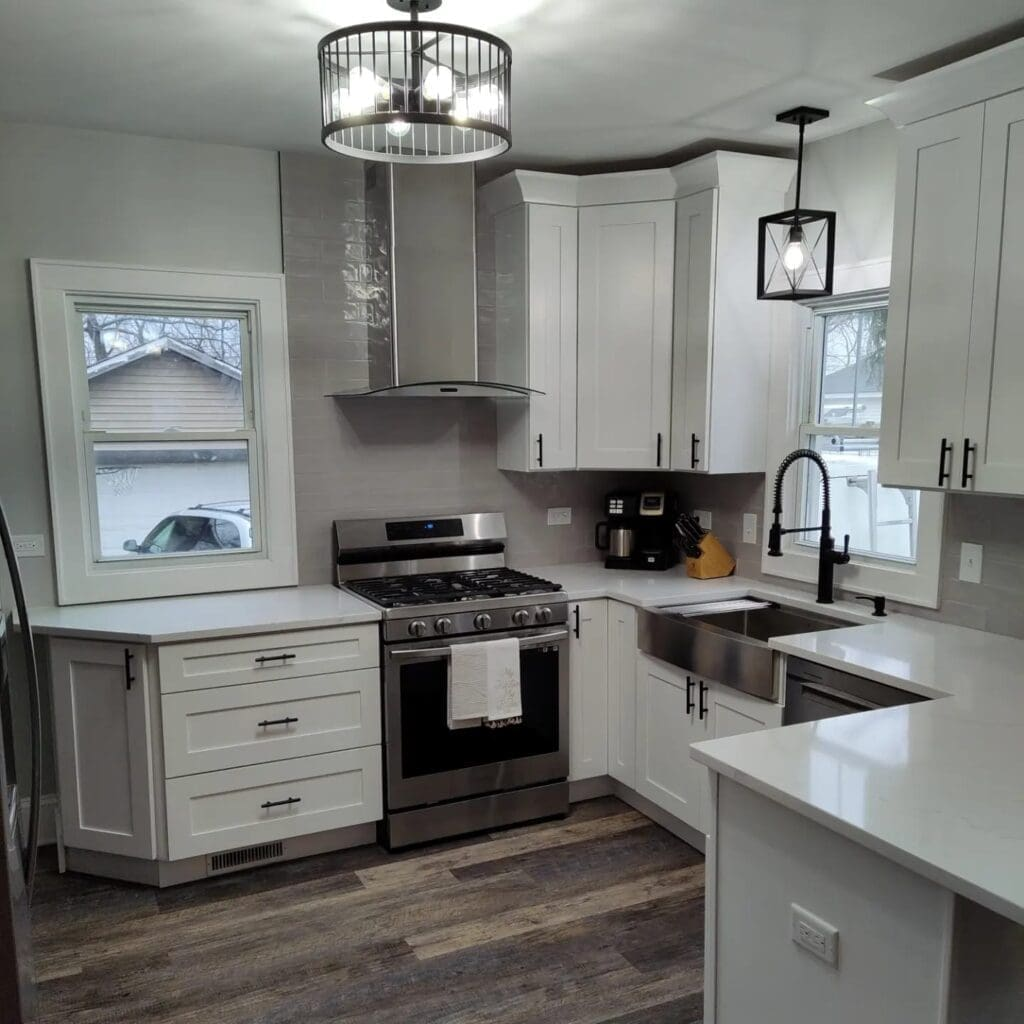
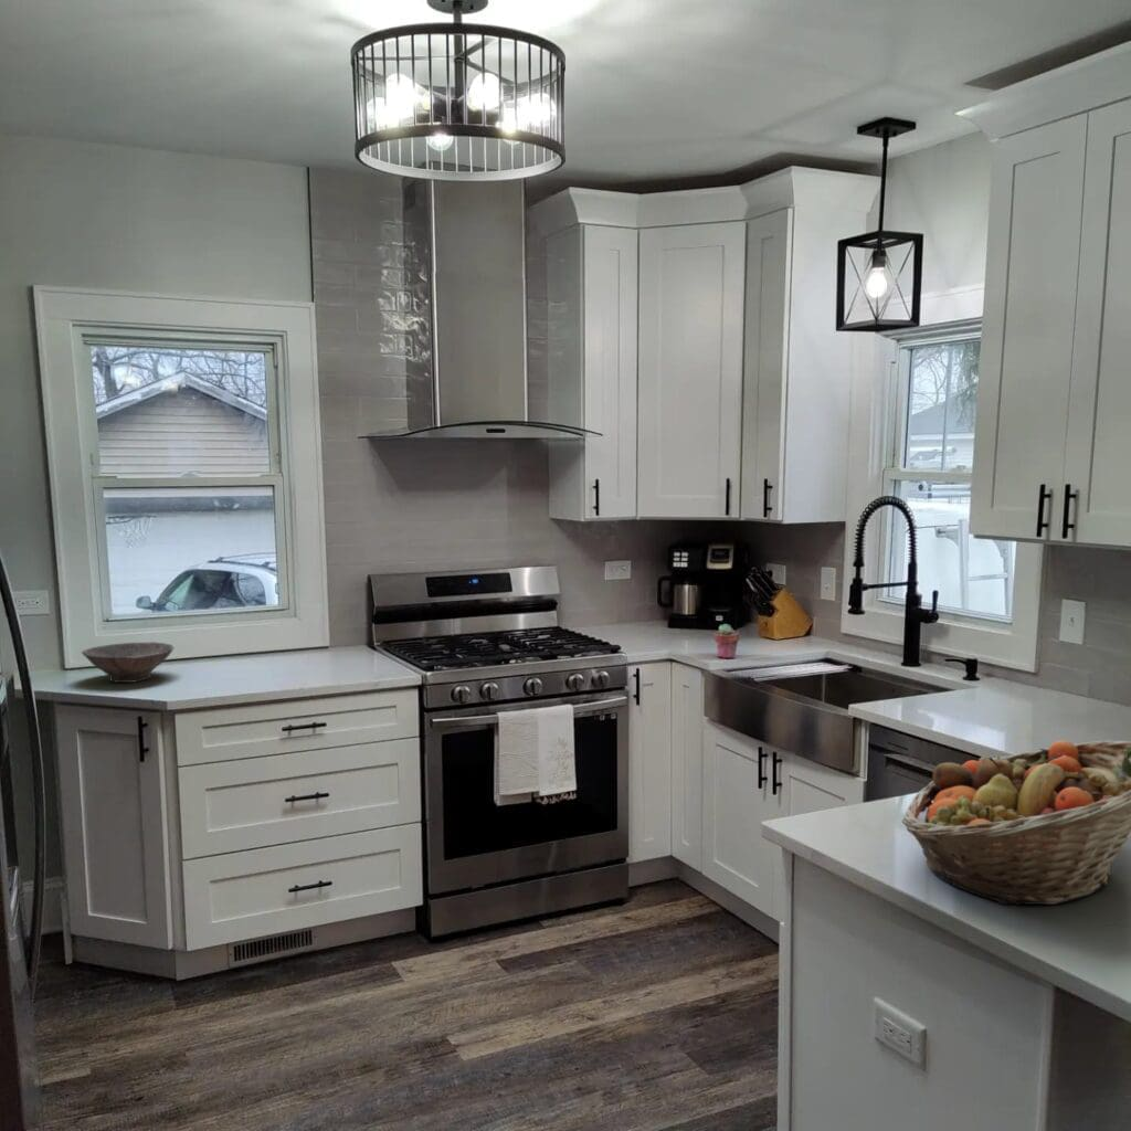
+ bowl [81,641,175,684]
+ potted succulent [712,623,740,659]
+ fruit basket [901,740,1131,906]
